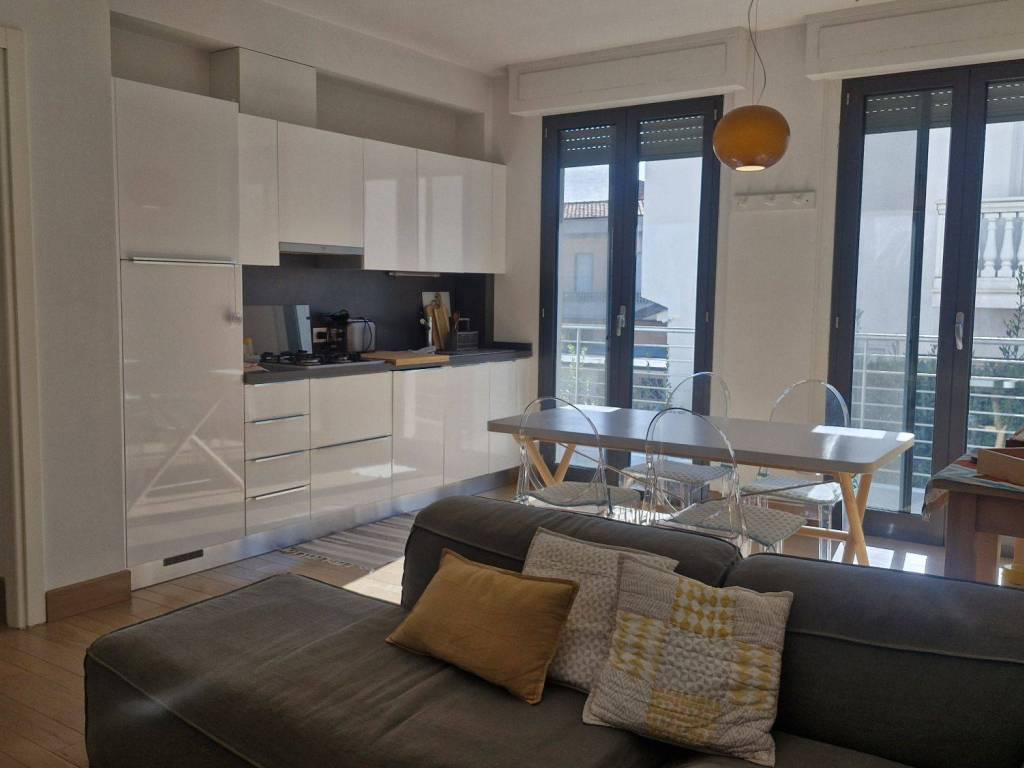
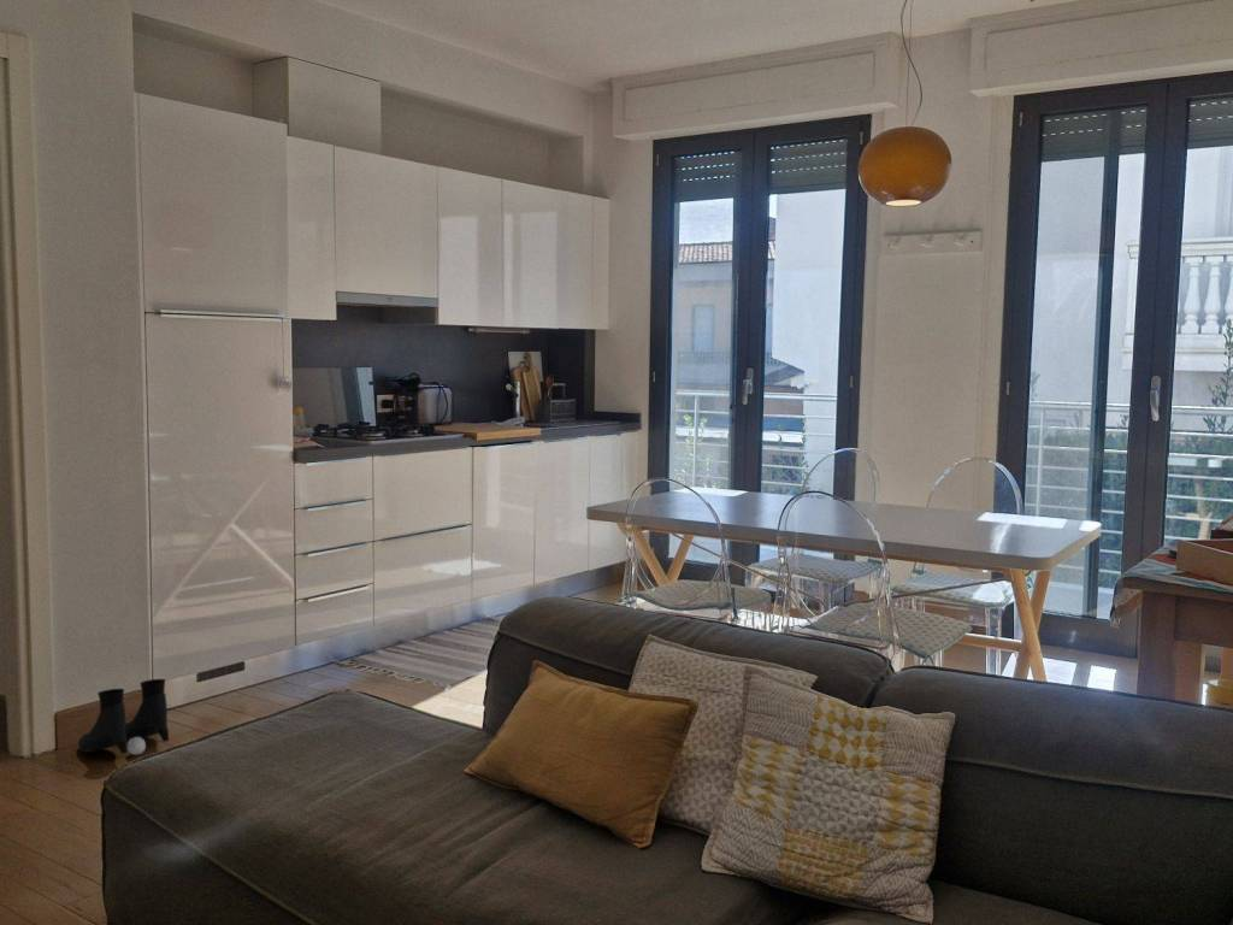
+ boots [77,678,170,756]
